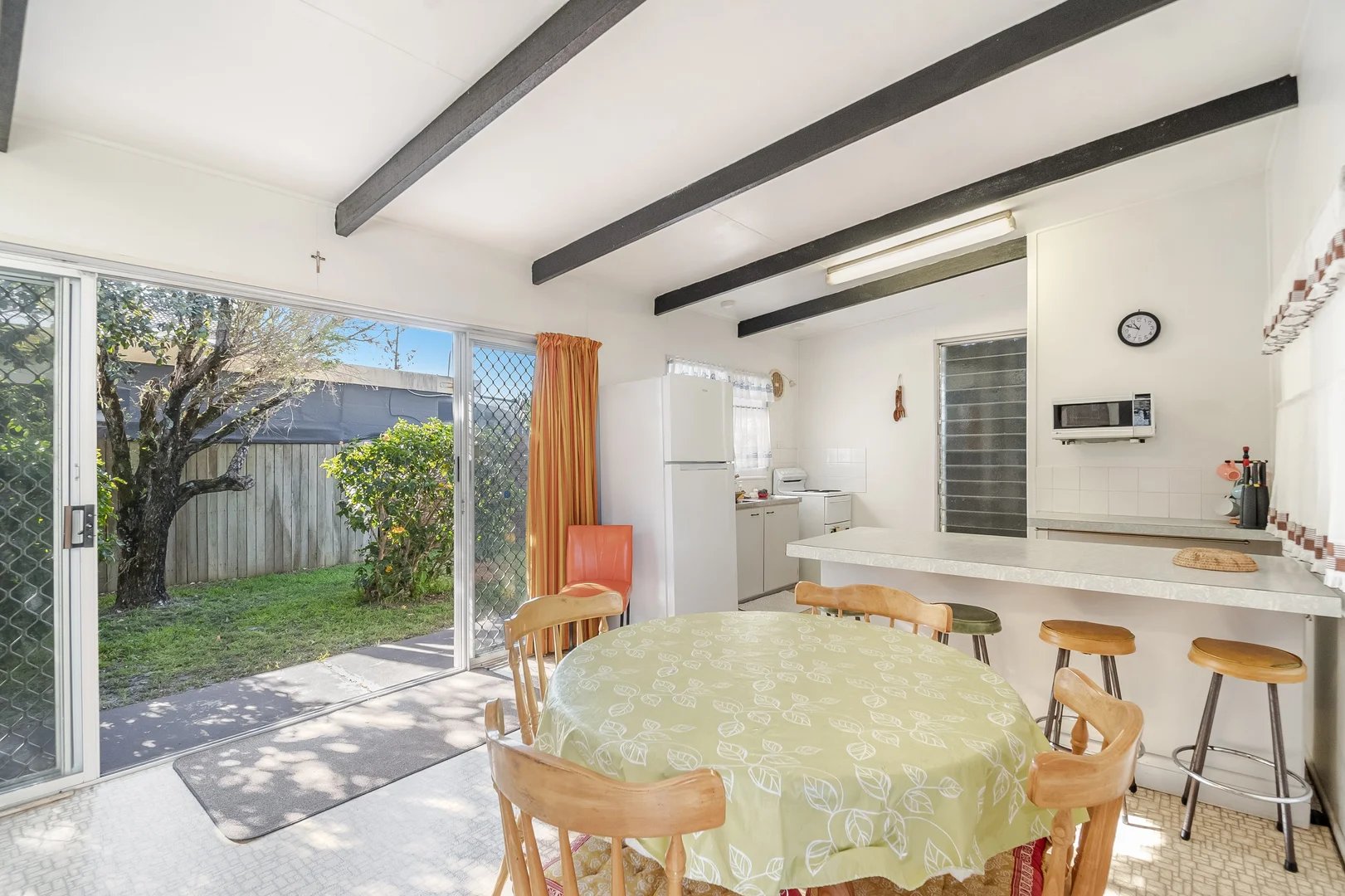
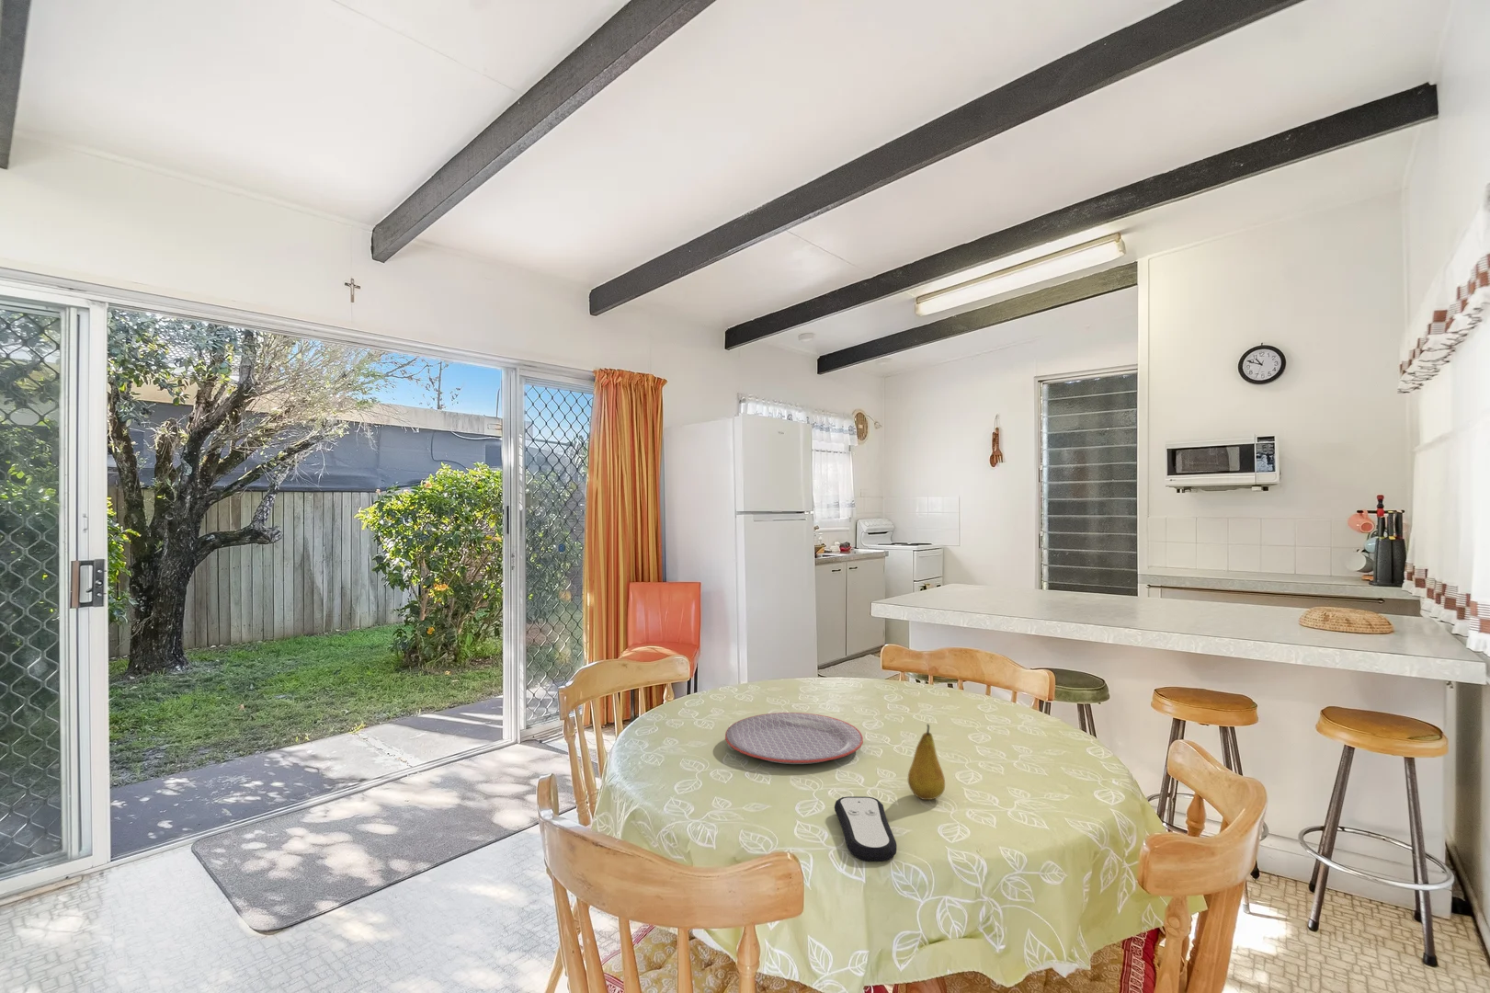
+ remote control [834,796,897,862]
+ plate [725,712,864,765]
+ fruit [907,724,946,801]
